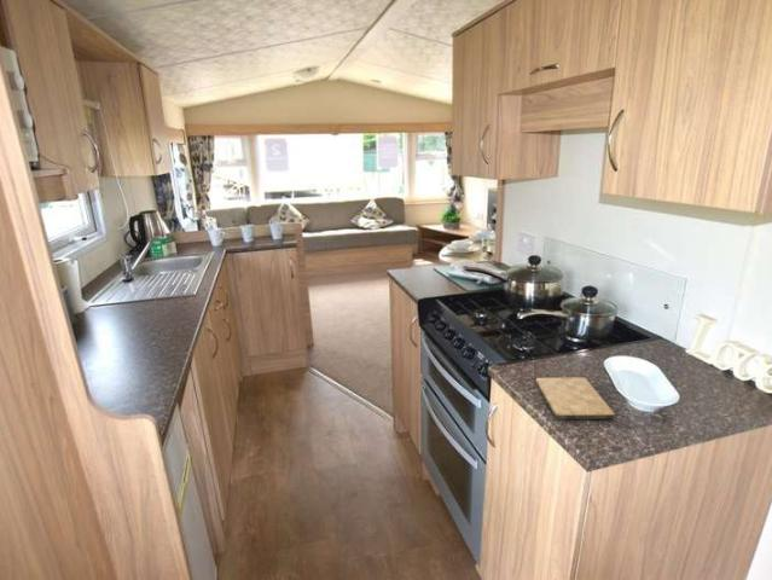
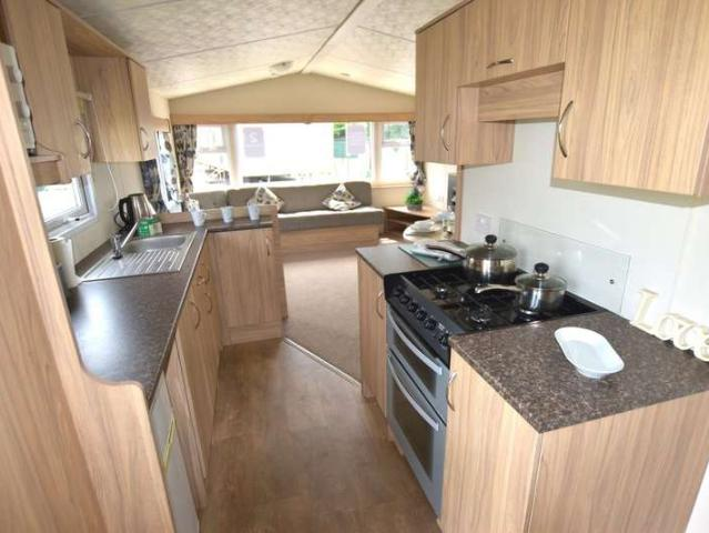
- cutting board [534,376,616,420]
